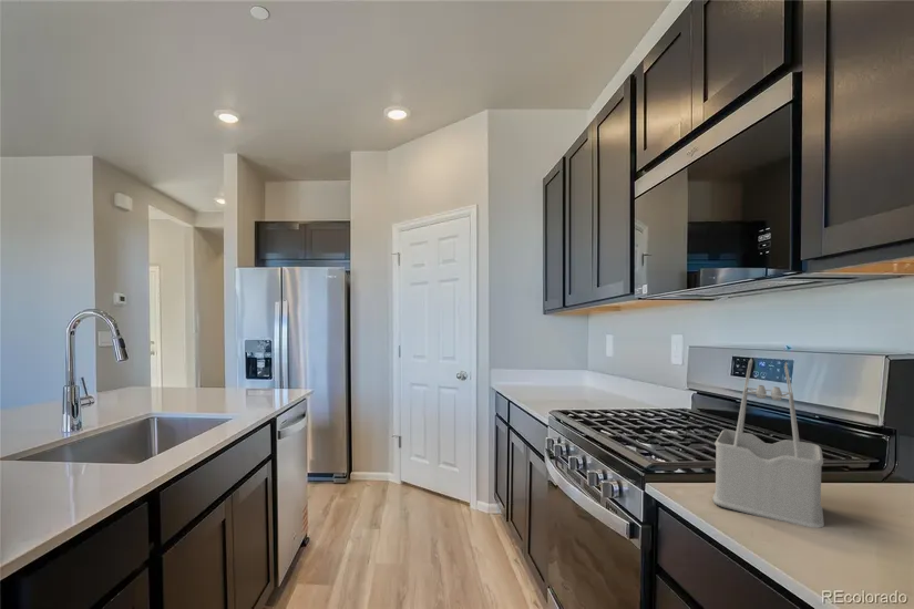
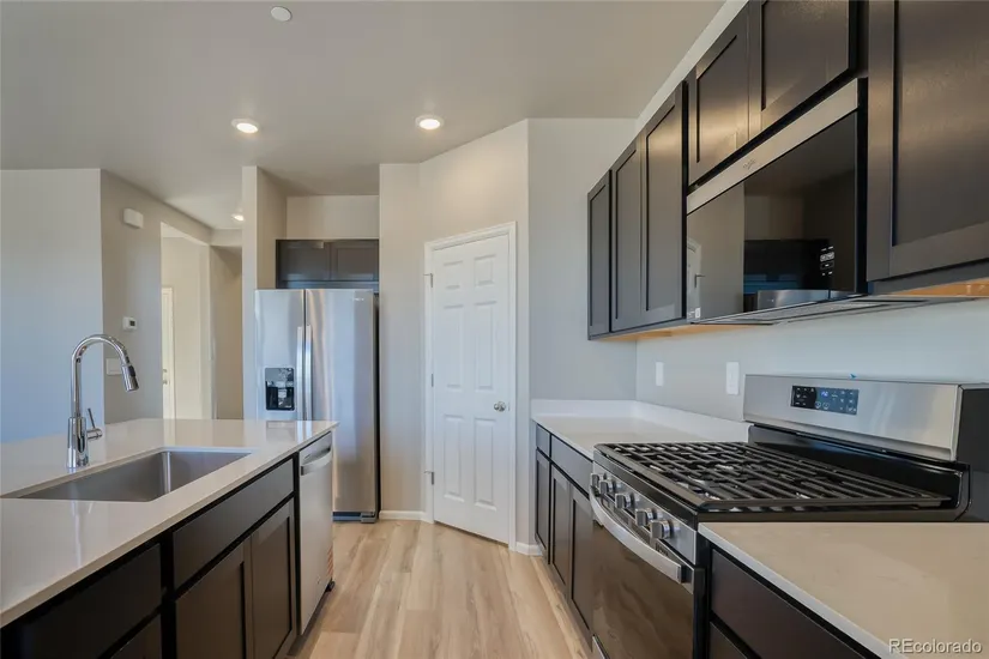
- utensil holder [711,358,825,529]
